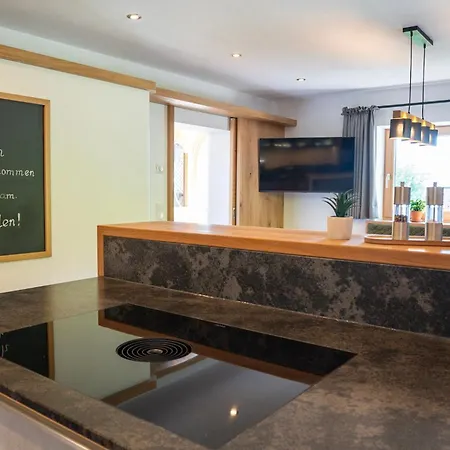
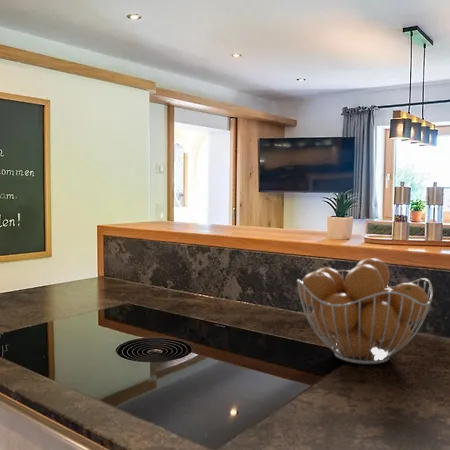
+ fruit basket [296,257,434,365]
